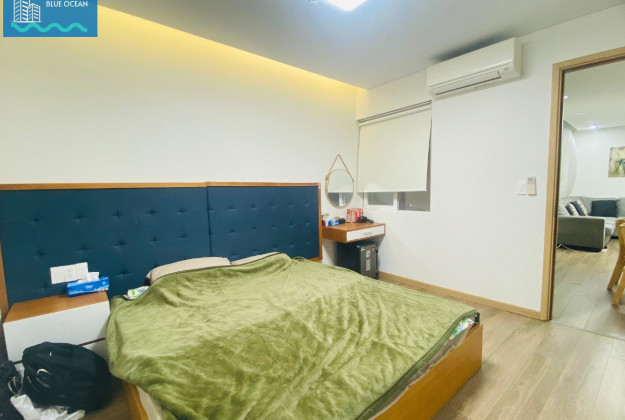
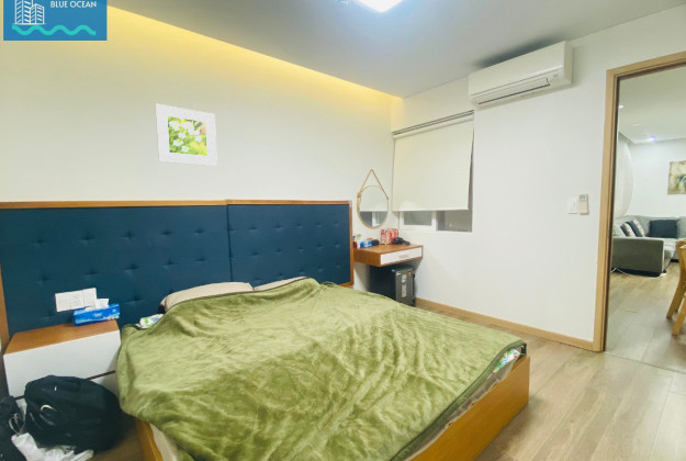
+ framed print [155,103,218,167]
